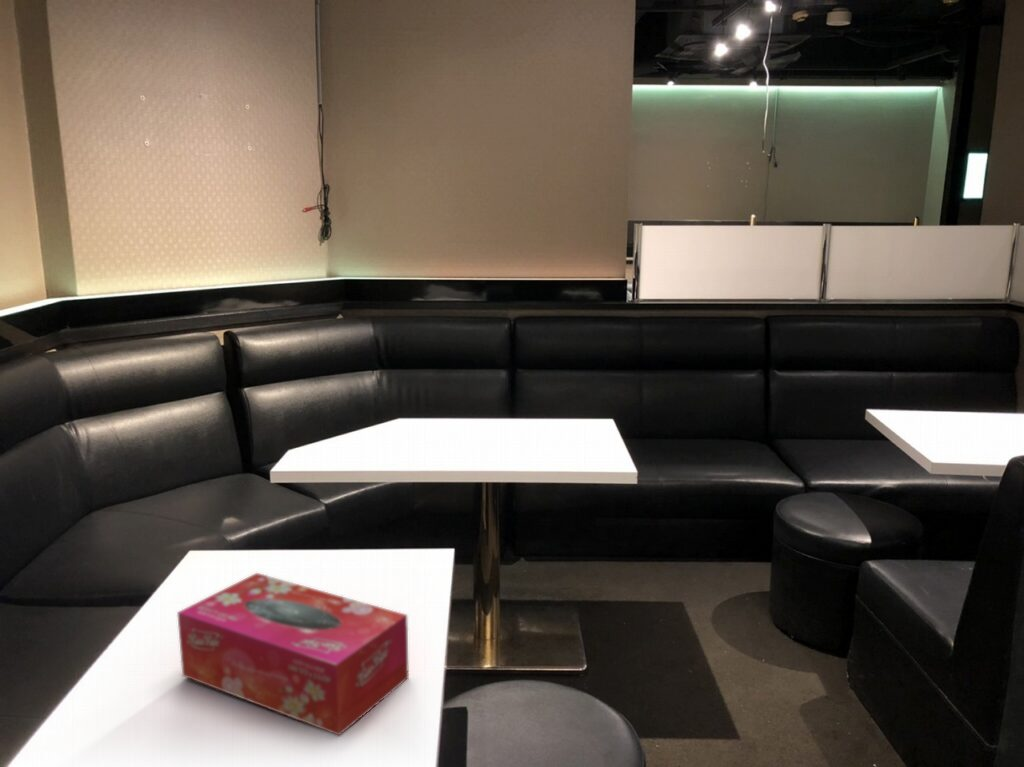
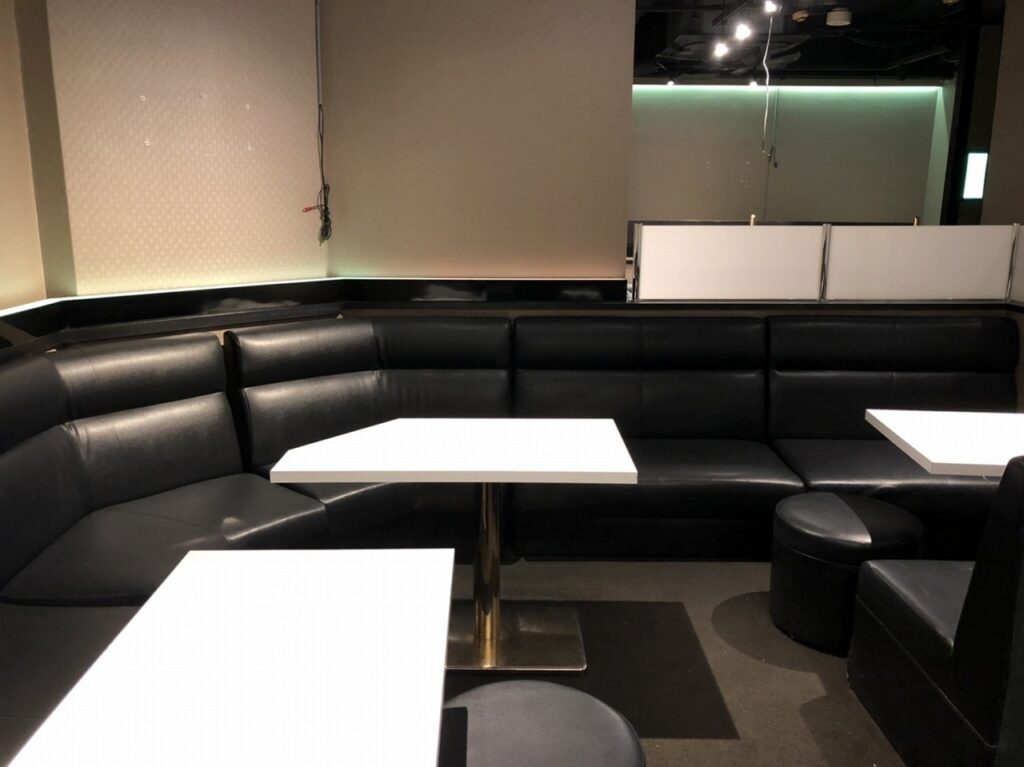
- tissue box [176,572,410,737]
